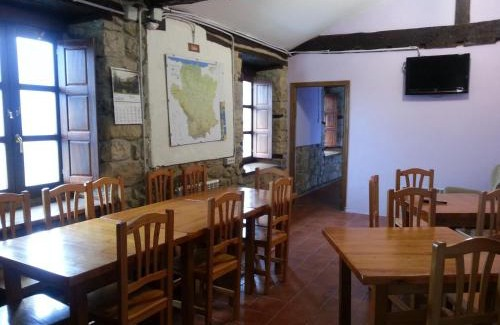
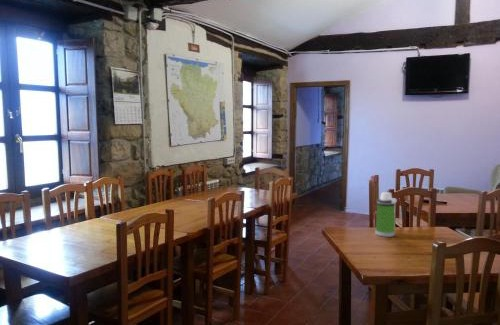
+ water bottle [374,191,398,238]
